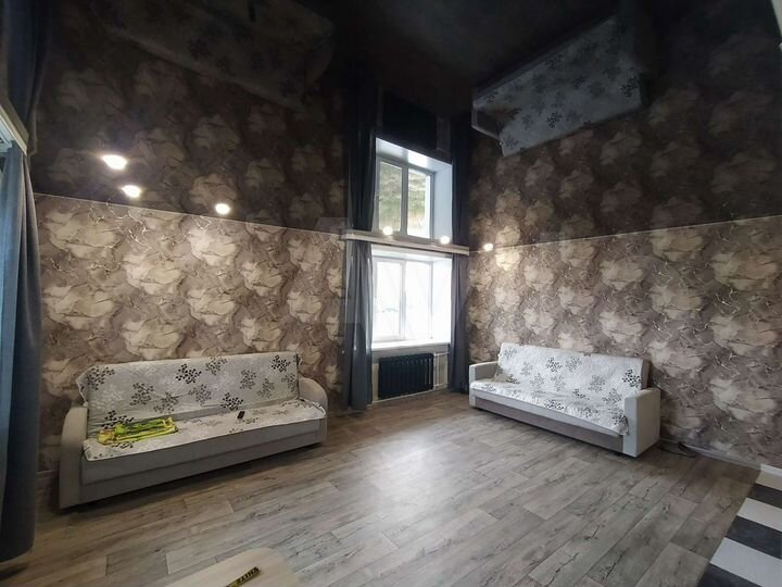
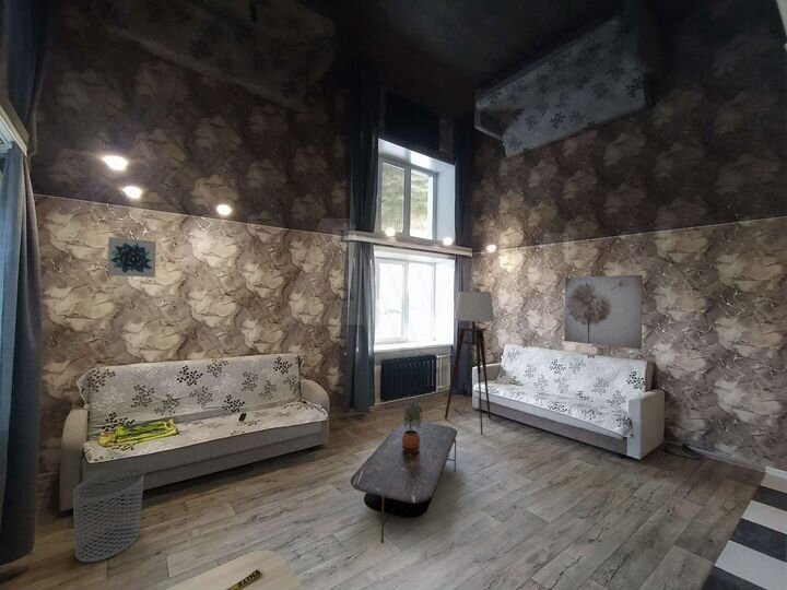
+ floor lamp [444,291,495,436]
+ waste bin [72,467,145,563]
+ wall art [107,236,157,279]
+ wall art [563,274,644,351]
+ potted plant [402,402,424,452]
+ coffee table [350,421,458,544]
